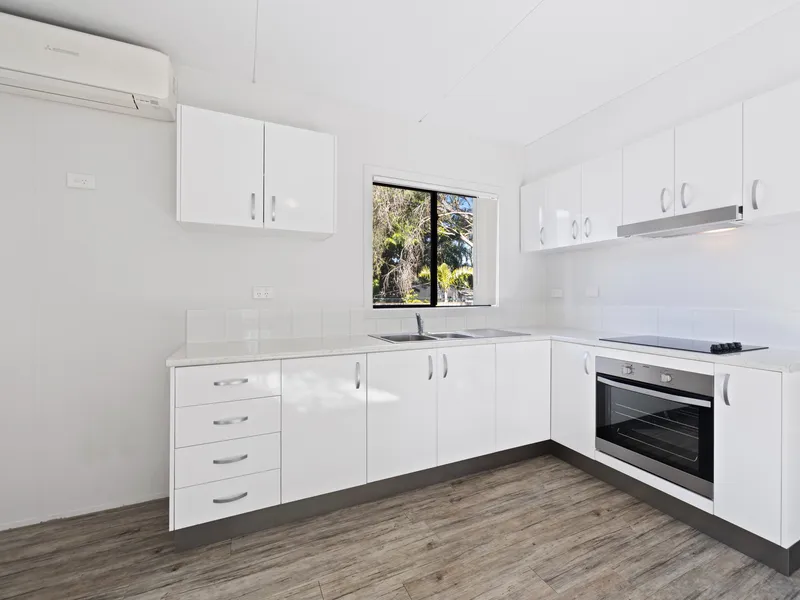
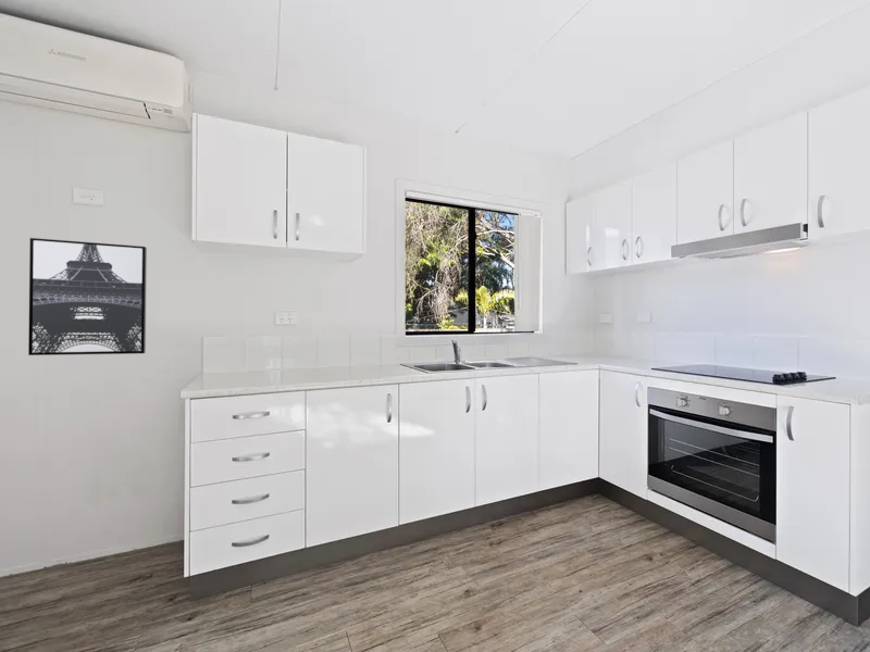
+ wall art [27,237,148,356]
